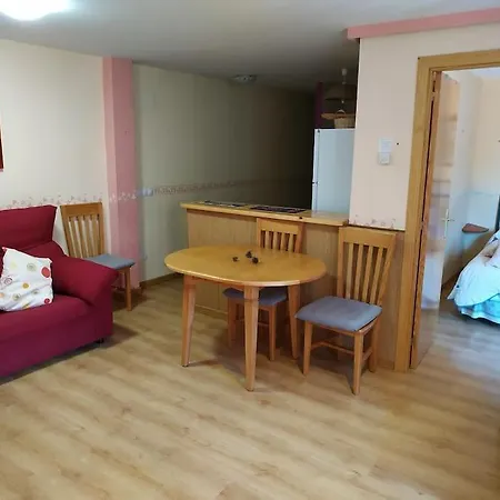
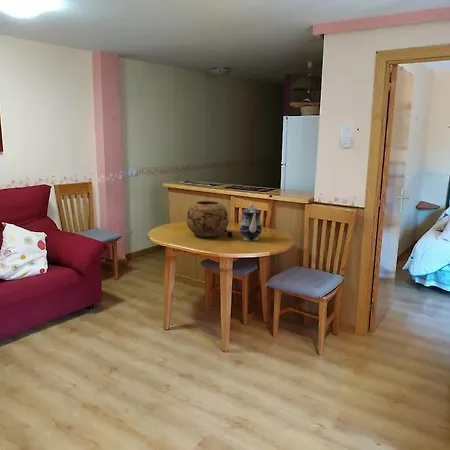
+ teapot [239,202,263,242]
+ decorative bowl [186,200,230,238]
